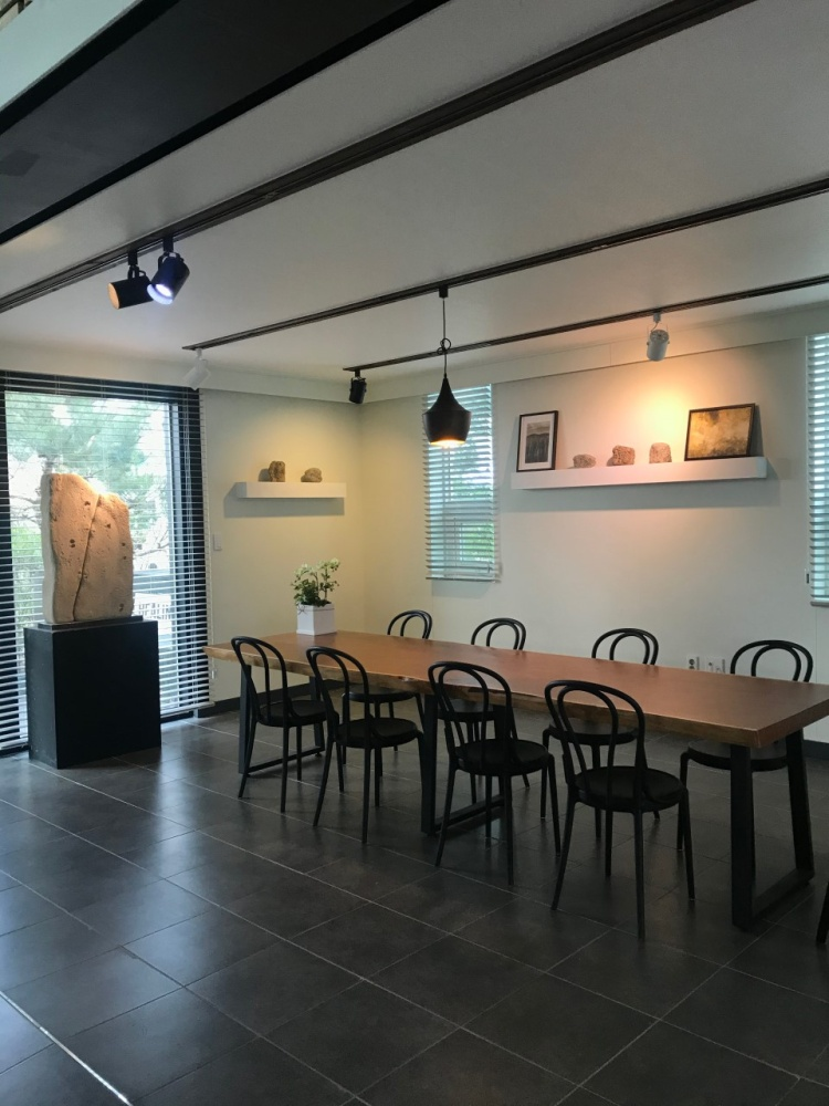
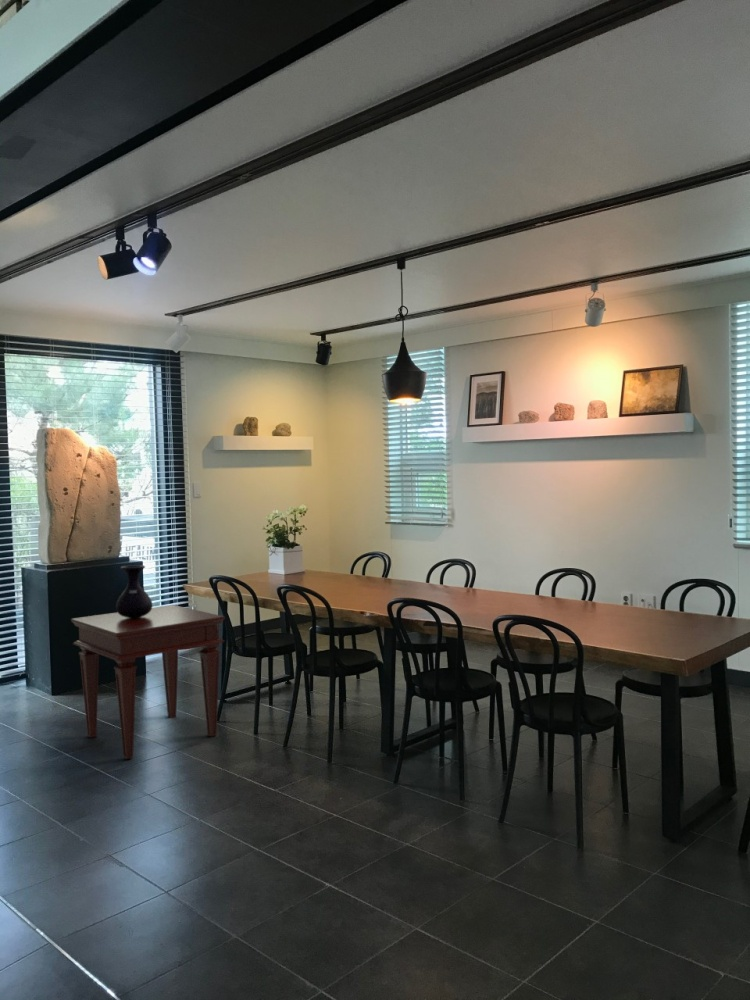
+ side table [70,604,226,760]
+ vase [115,564,153,618]
